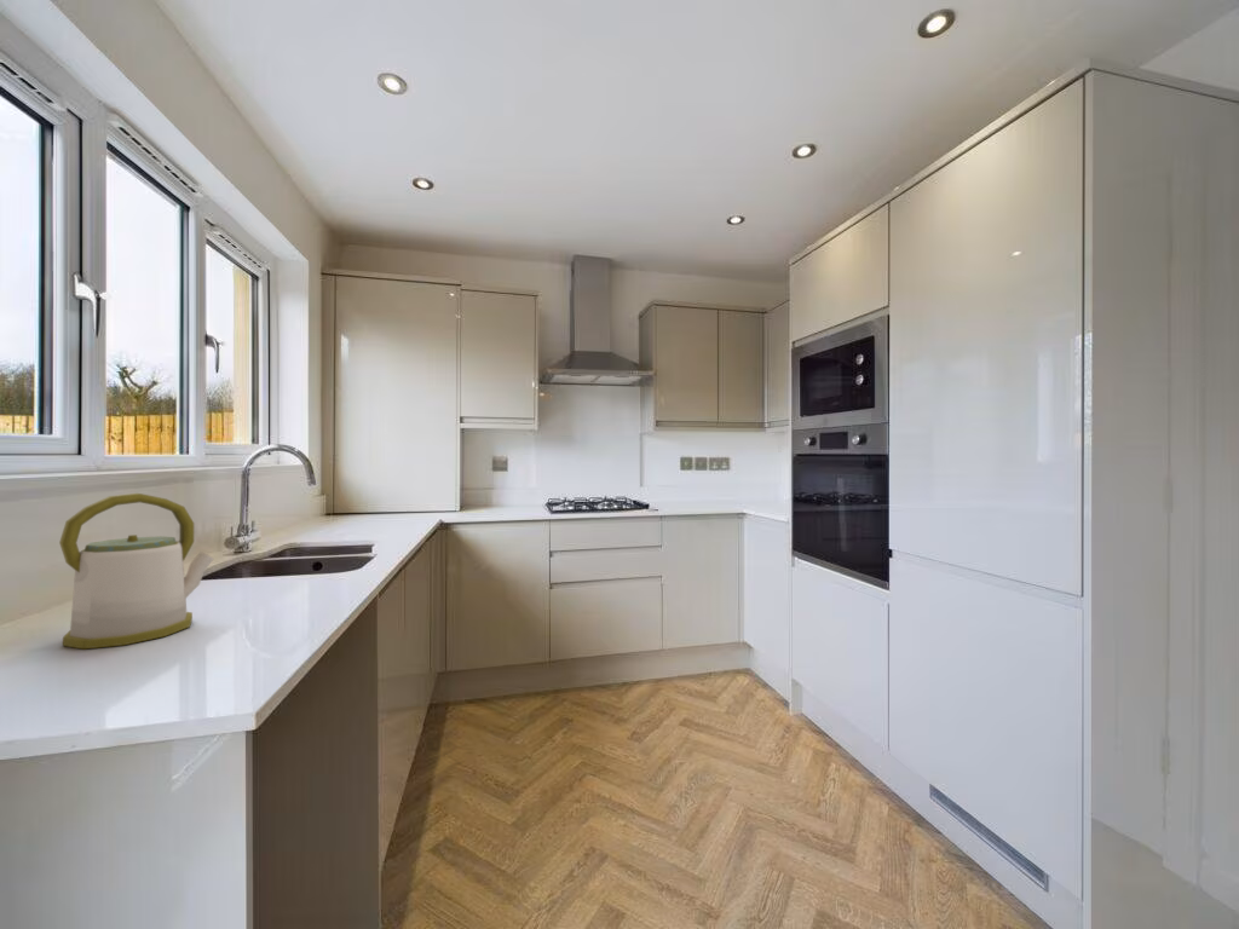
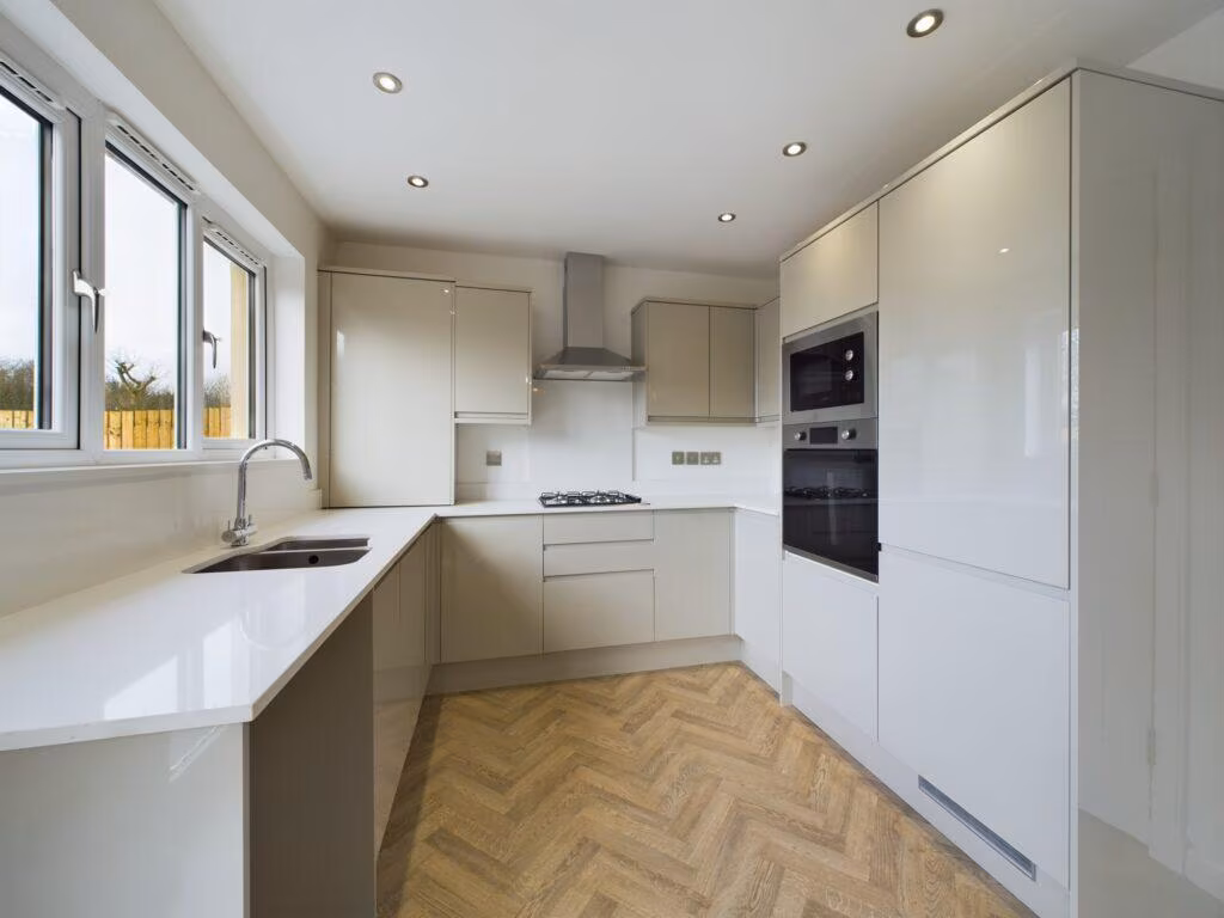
- kettle [58,492,215,650]
